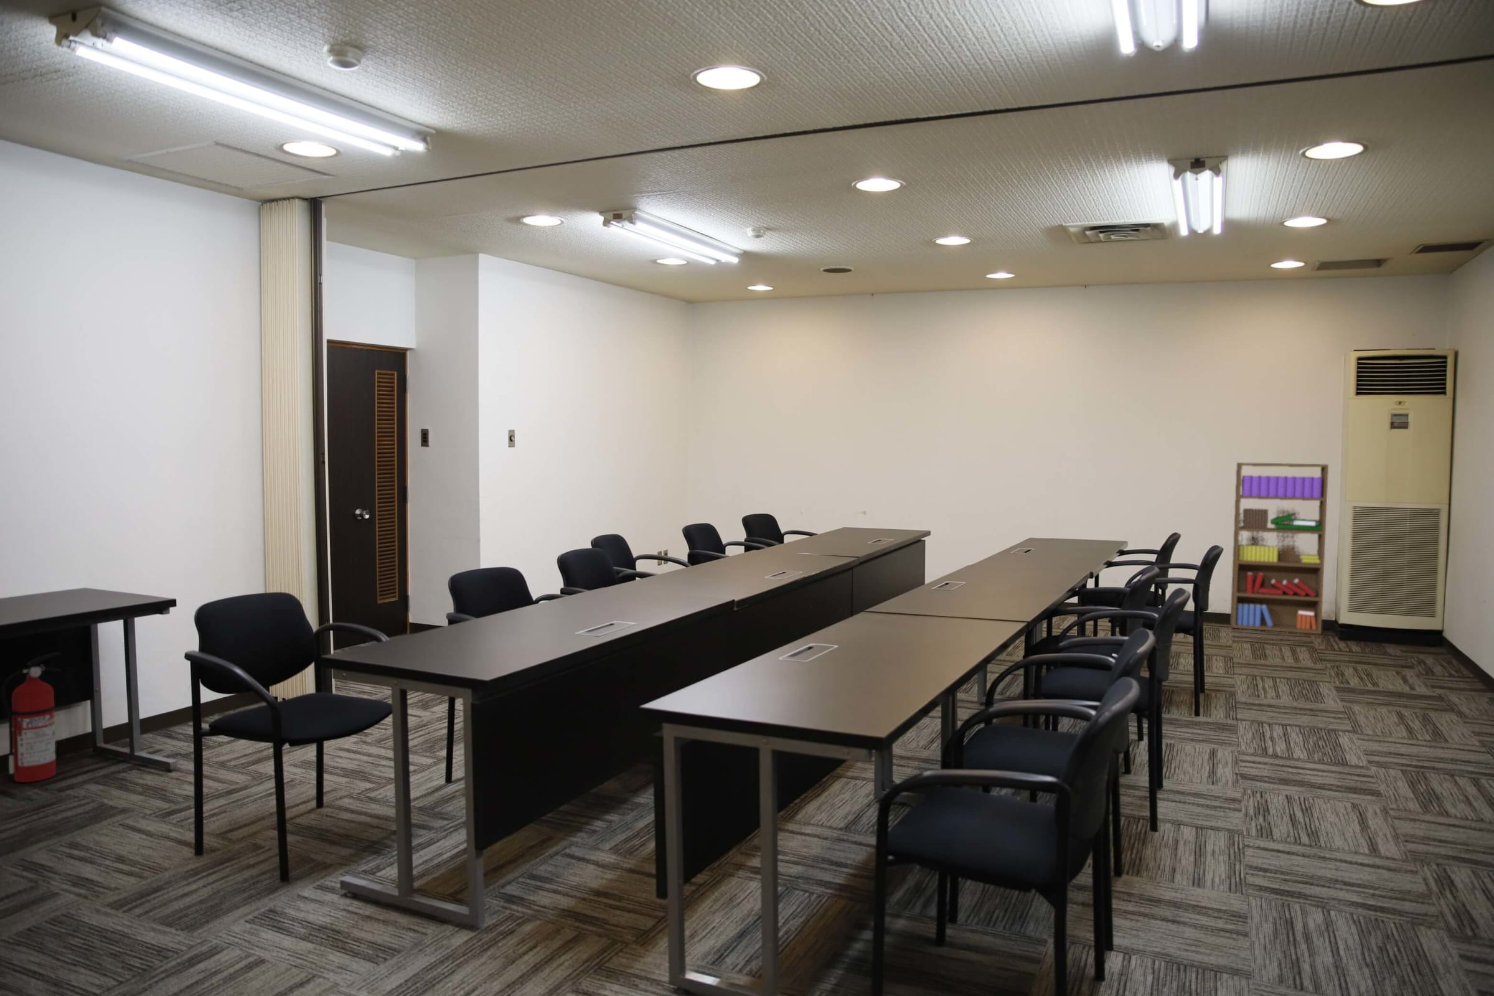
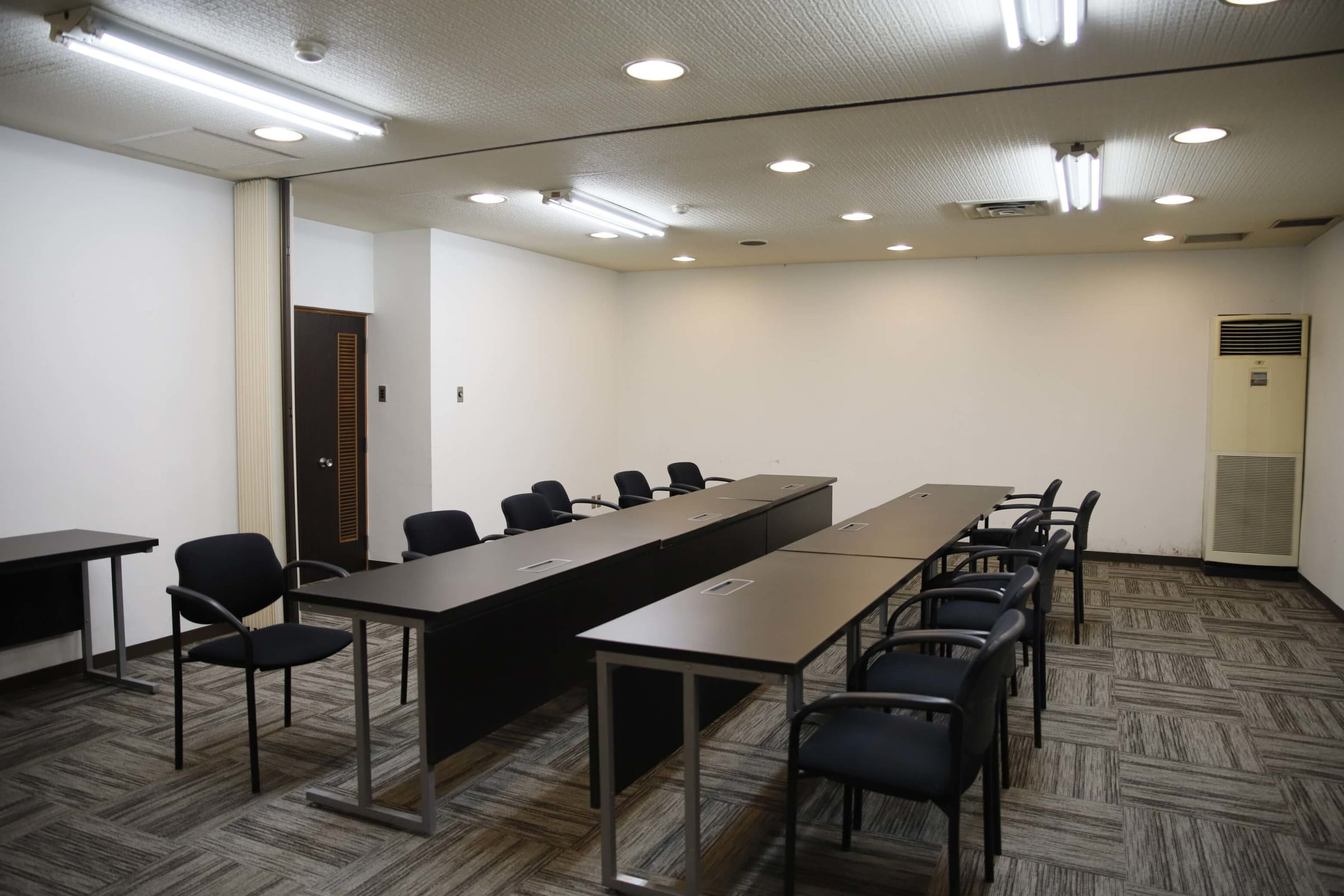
- fire extinguisher [1,651,62,783]
- bookshelf [1229,462,1329,635]
